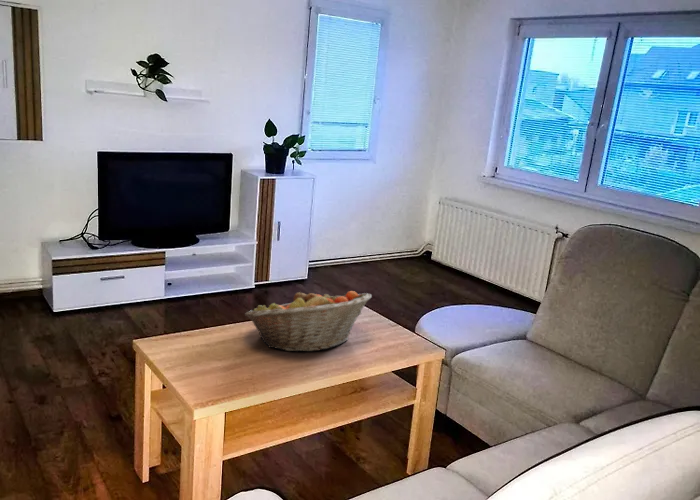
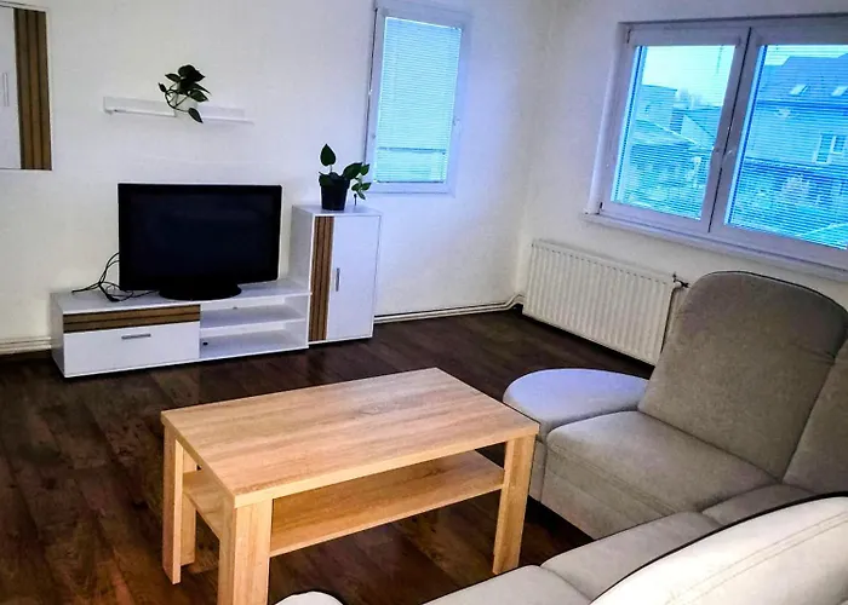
- fruit basket [244,289,373,353]
